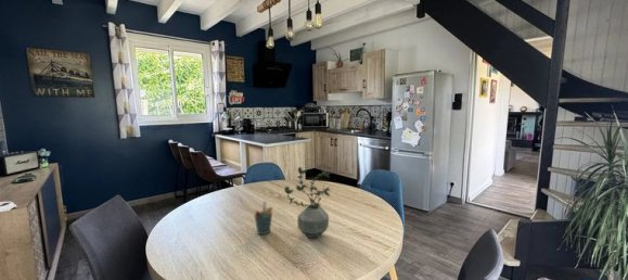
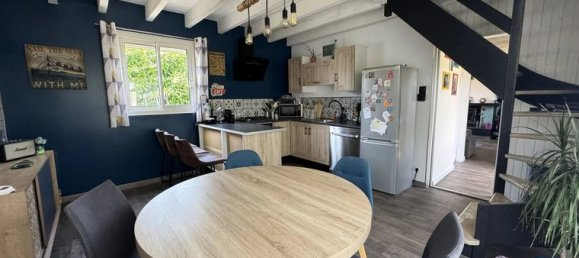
- pen holder [253,201,273,236]
- potted plant [283,166,332,239]
